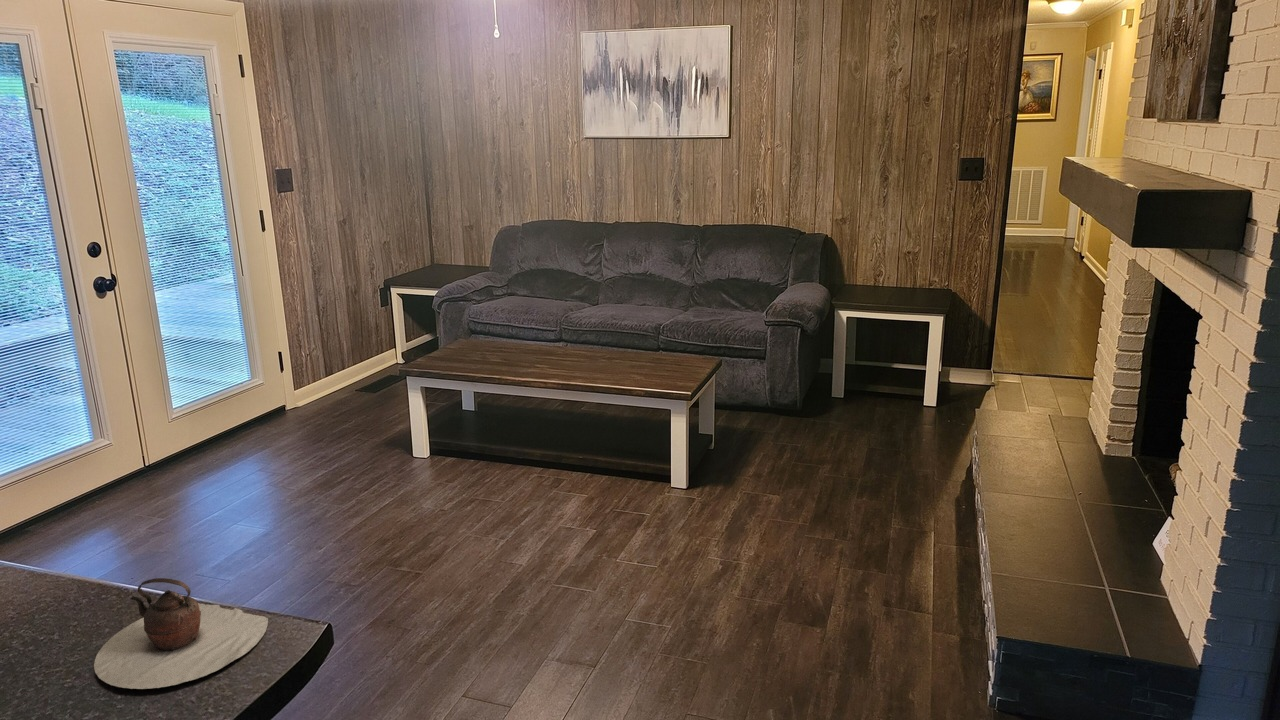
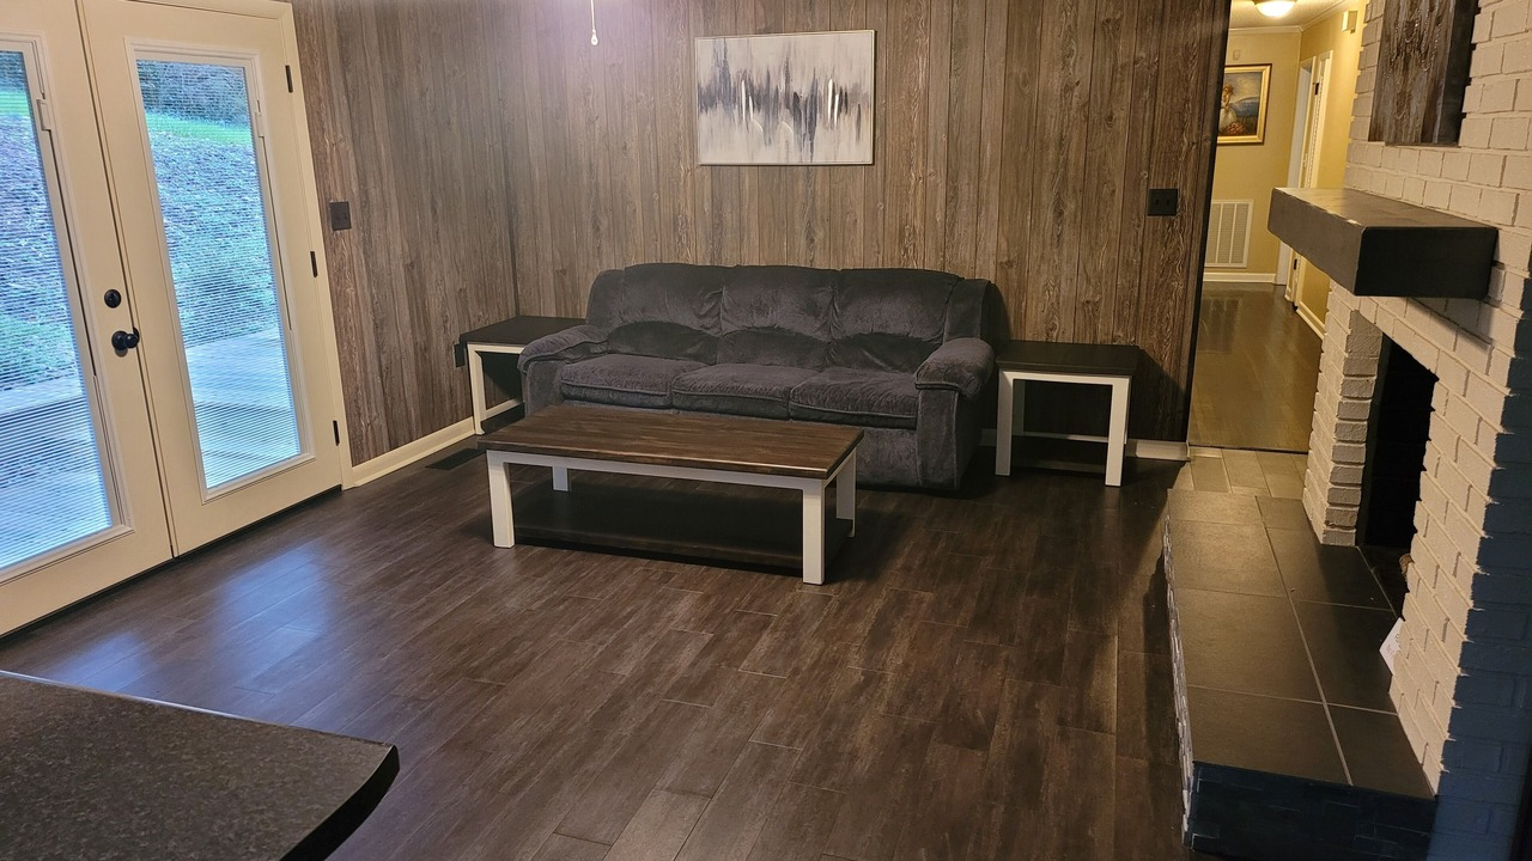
- teapot [93,577,269,690]
